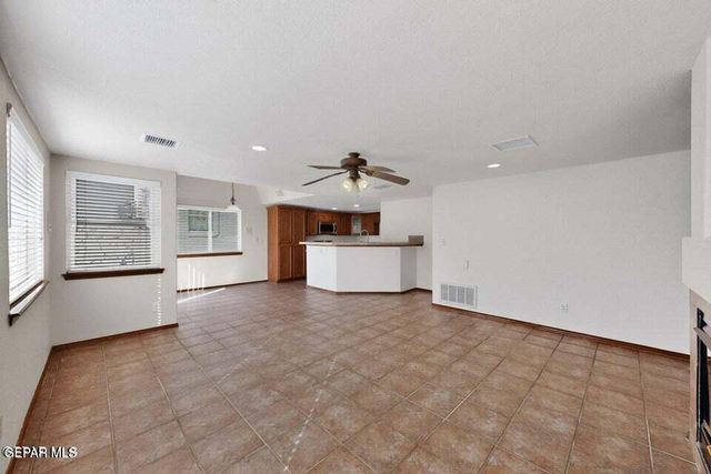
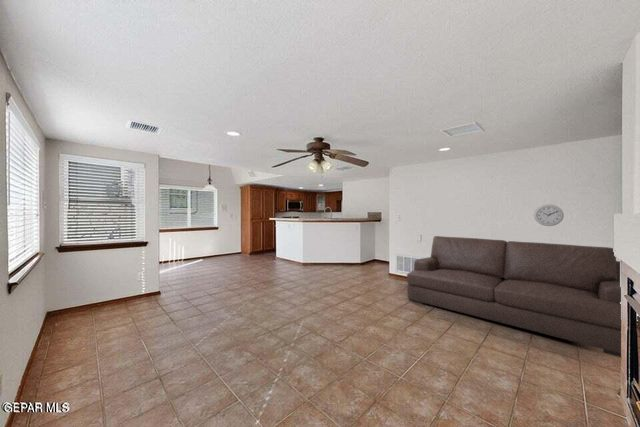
+ sofa [406,235,640,358]
+ wall clock [533,204,565,227]
